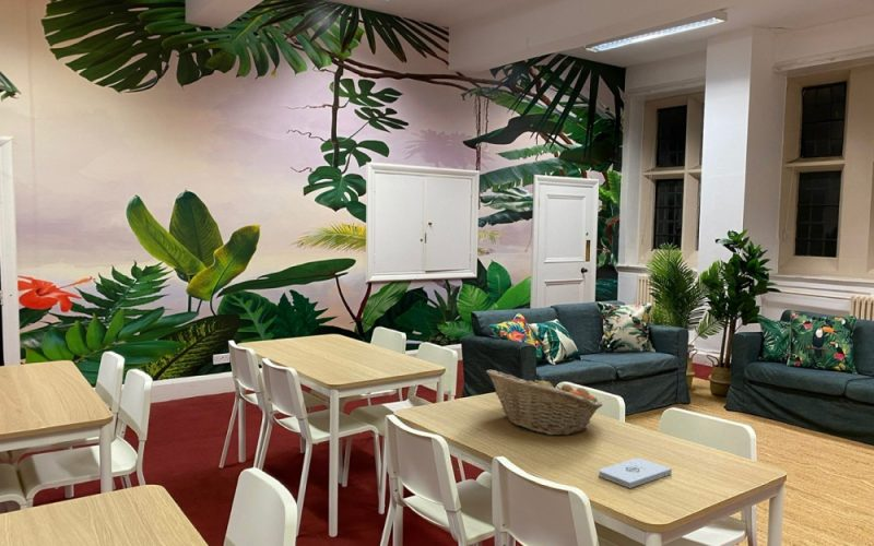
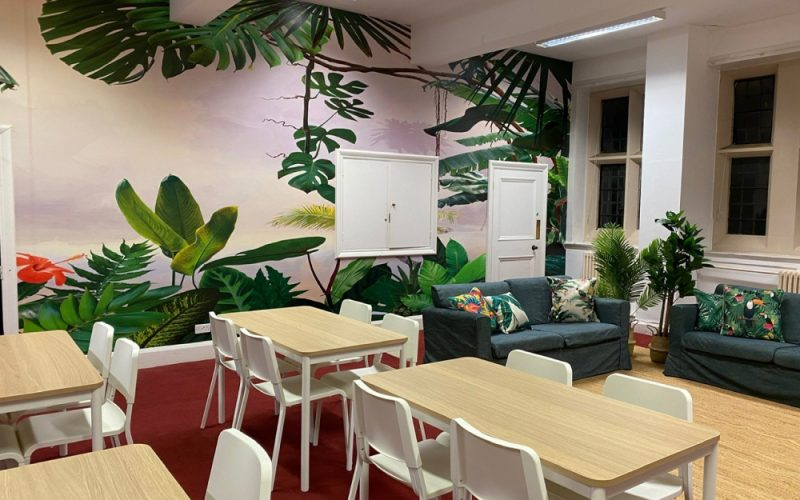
- fruit basket [485,369,603,437]
- notepad [598,458,673,489]
